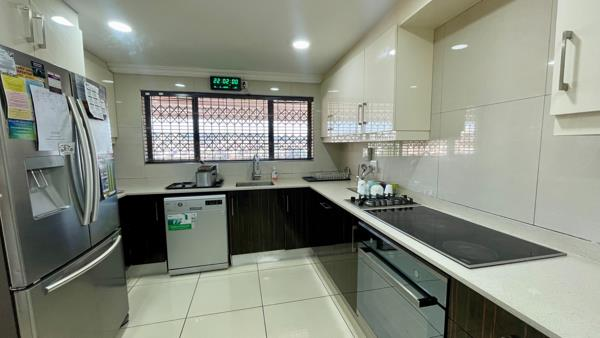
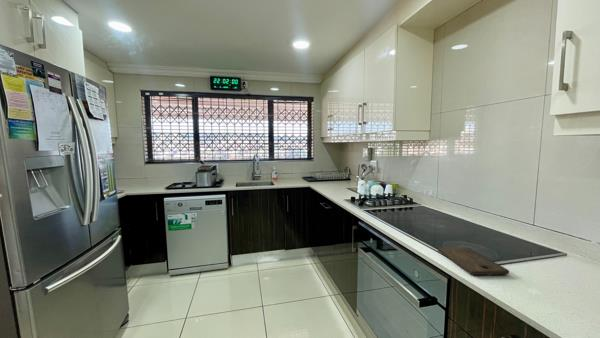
+ cutting board [437,246,510,276]
